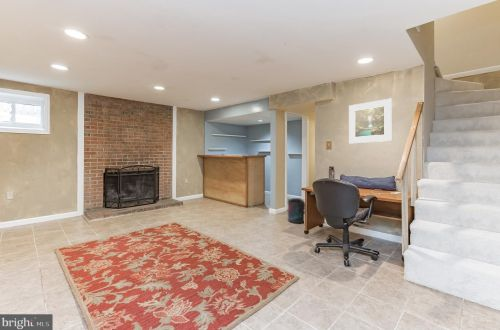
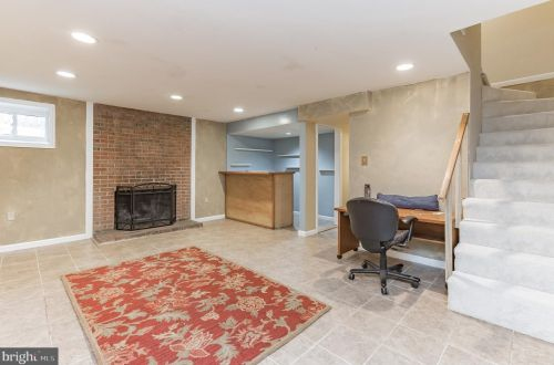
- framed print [348,98,393,144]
- supplement container [287,197,306,224]
